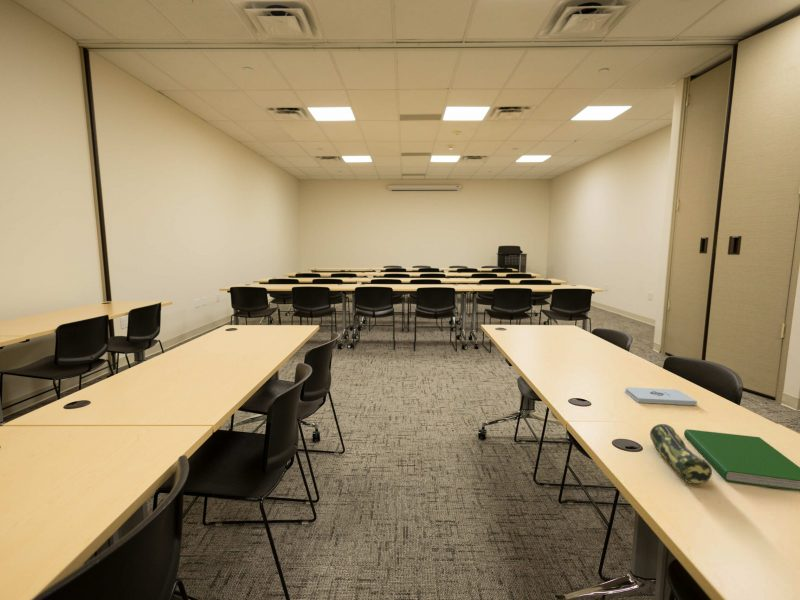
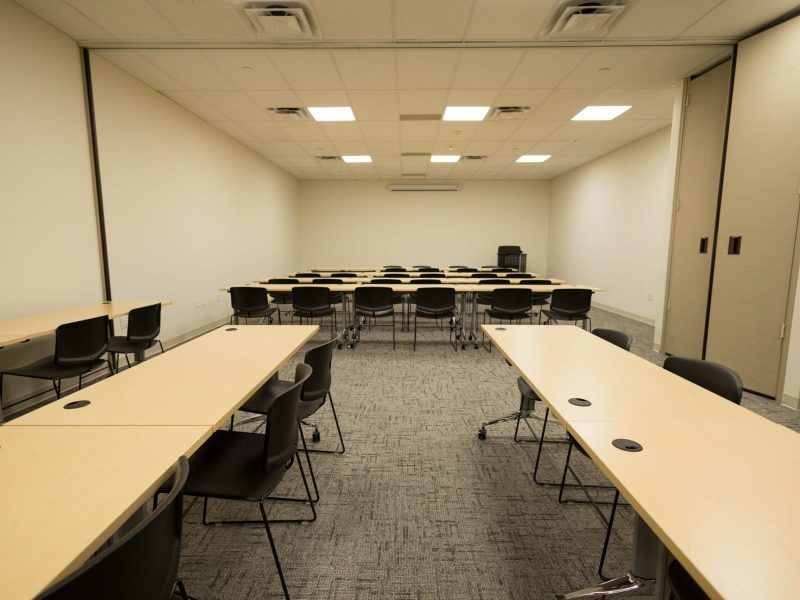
- notepad [624,386,698,406]
- pencil case [649,423,713,485]
- hardcover book [683,428,800,492]
